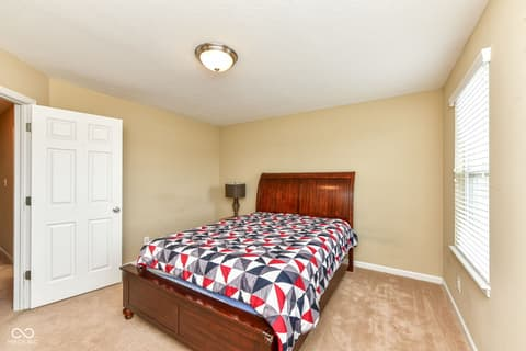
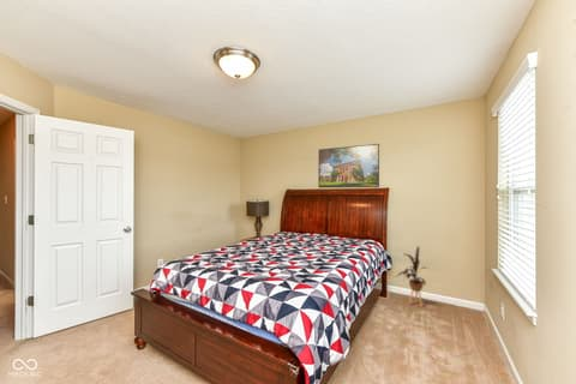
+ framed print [317,143,380,188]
+ house plant [395,246,430,308]
